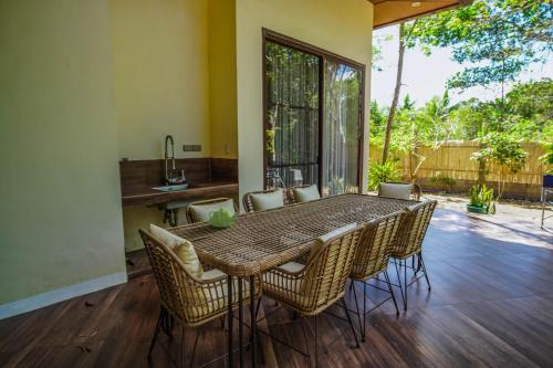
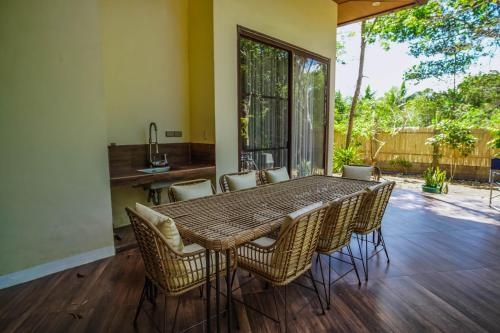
- teapot [208,207,239,229]
